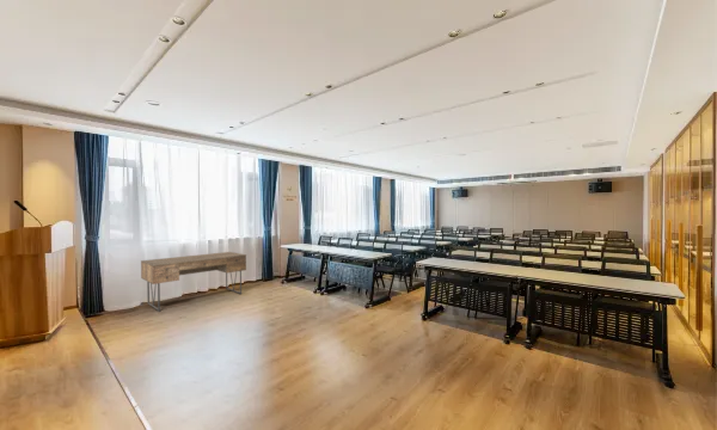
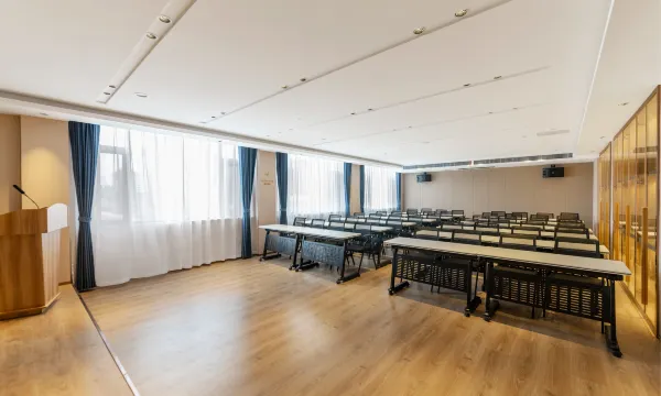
- desk [140,251,247,313]
